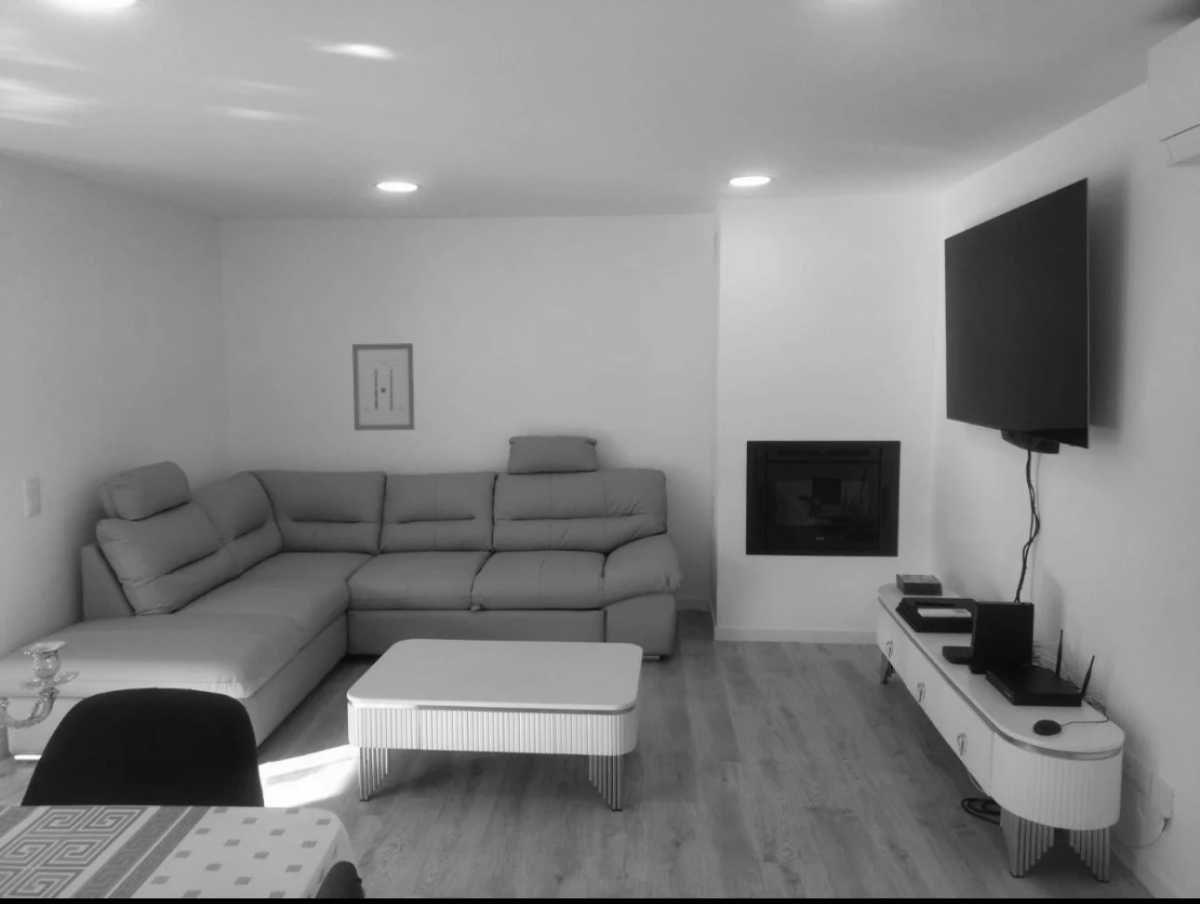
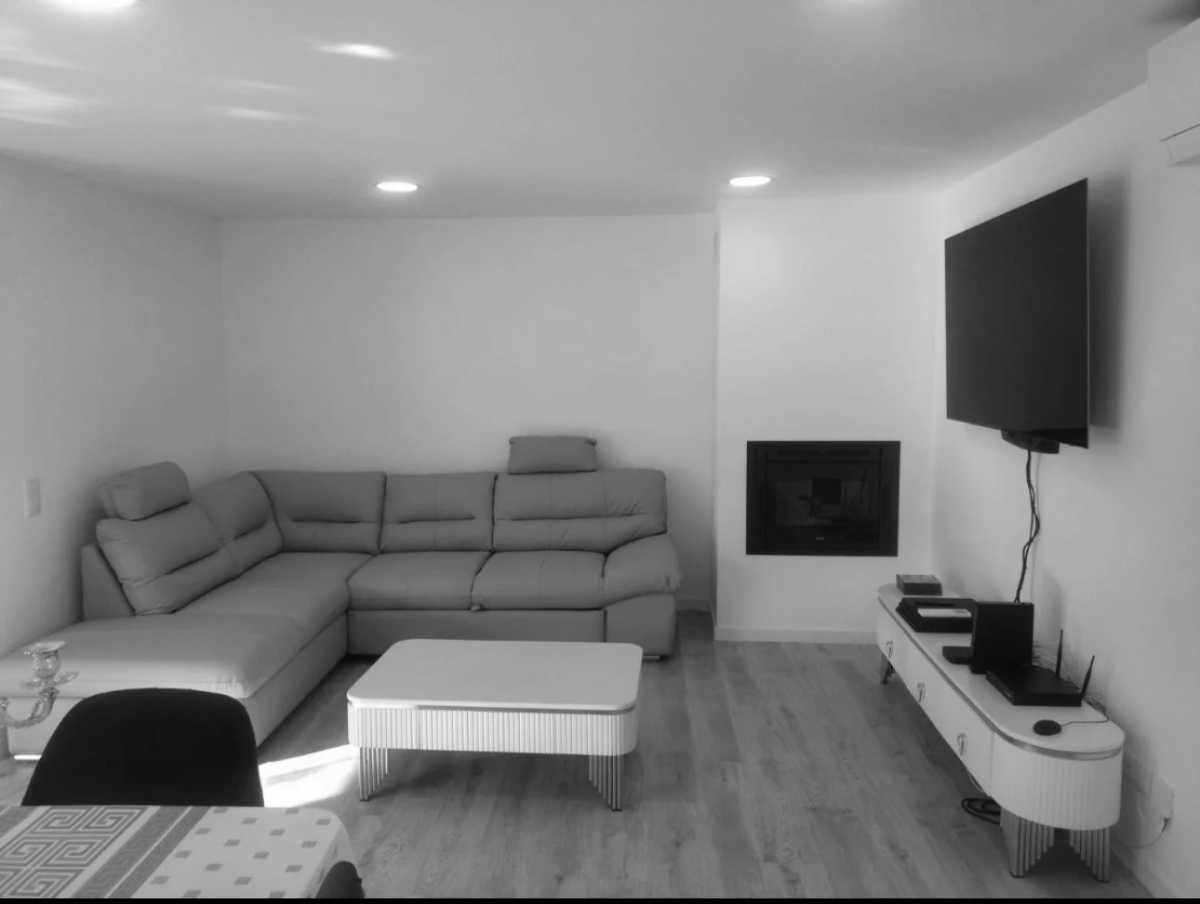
- wall art [351,342,416,432]
